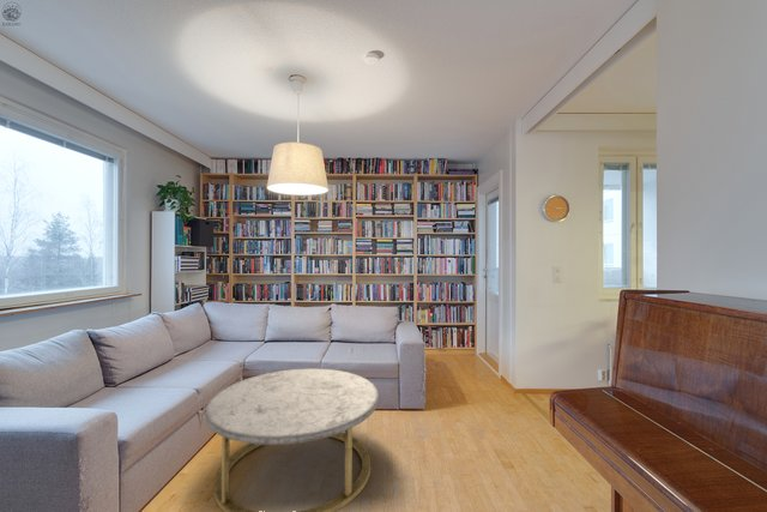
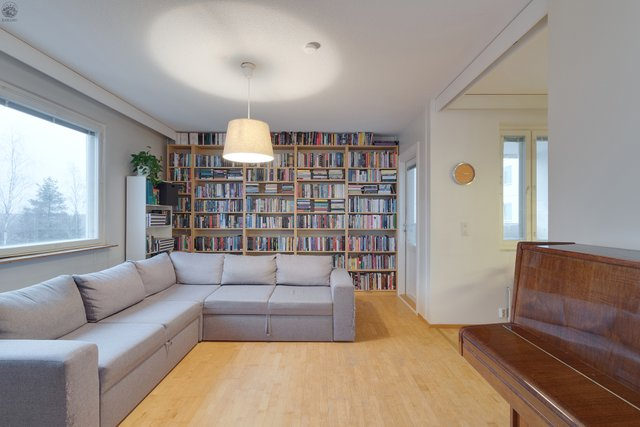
- coffee table [204,367,380,512]
